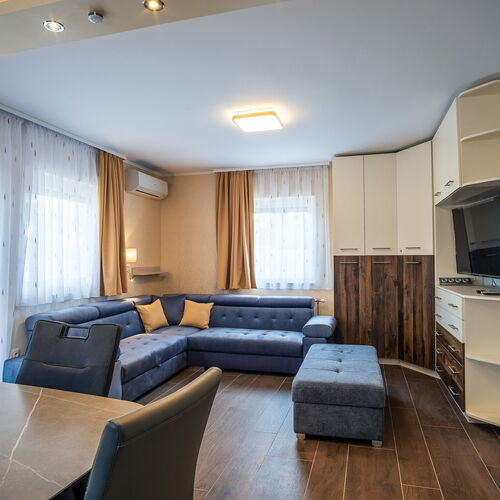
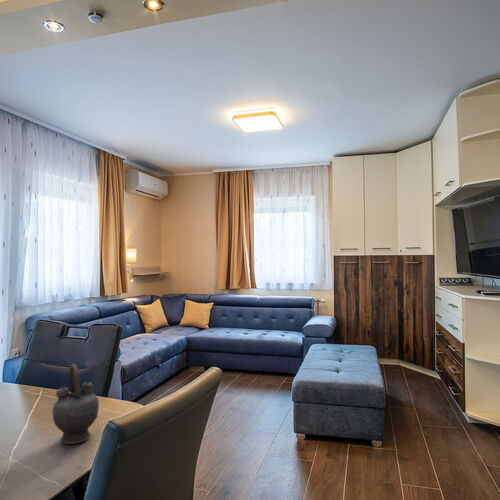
+ teapot [51,363,100,445]
